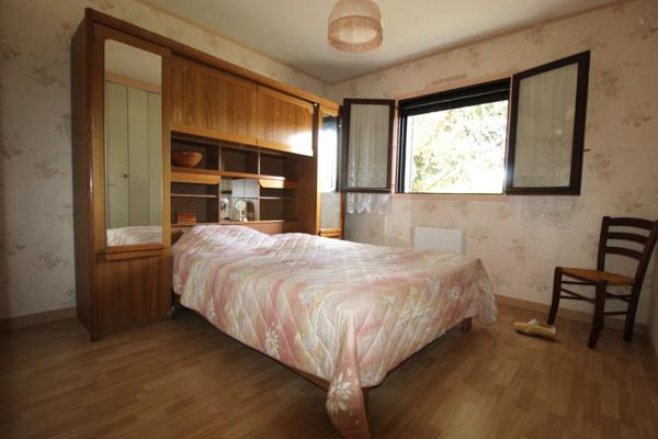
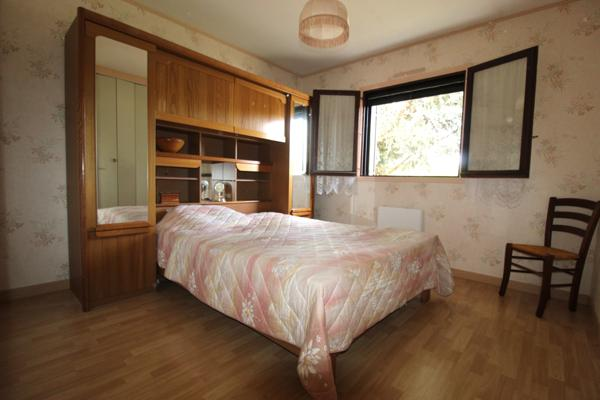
- shoe [512,318,557,339]
